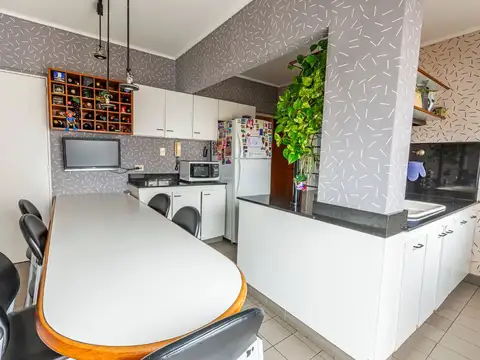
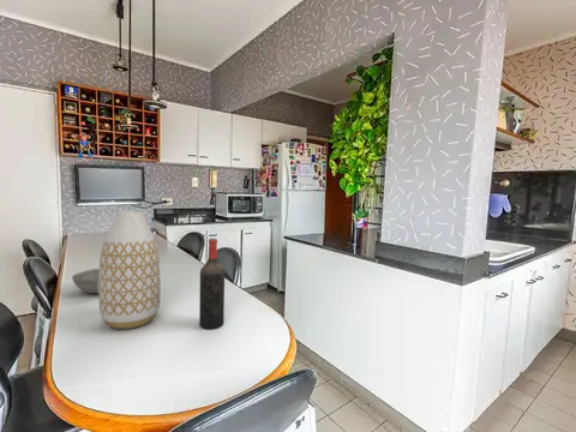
+ vase [98,210,162,330]
+ wine bottle [198,238,226,331]
+ bowl [71,268,100,295]
